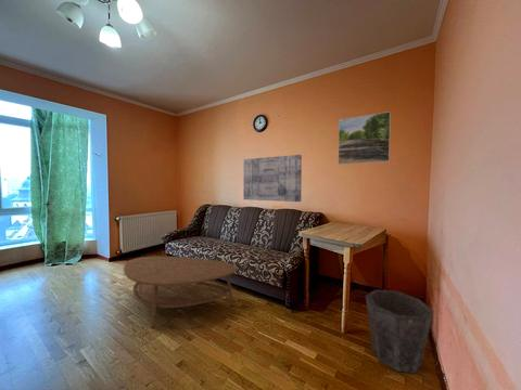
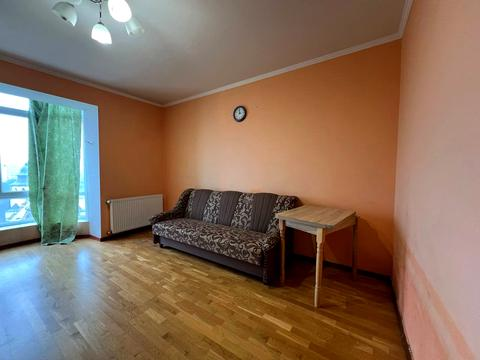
- waste bin [365,289,434,374]
- wall art [242,154,303,203]
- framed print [338,110,392,166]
- coffee table [123,256,239,328]
